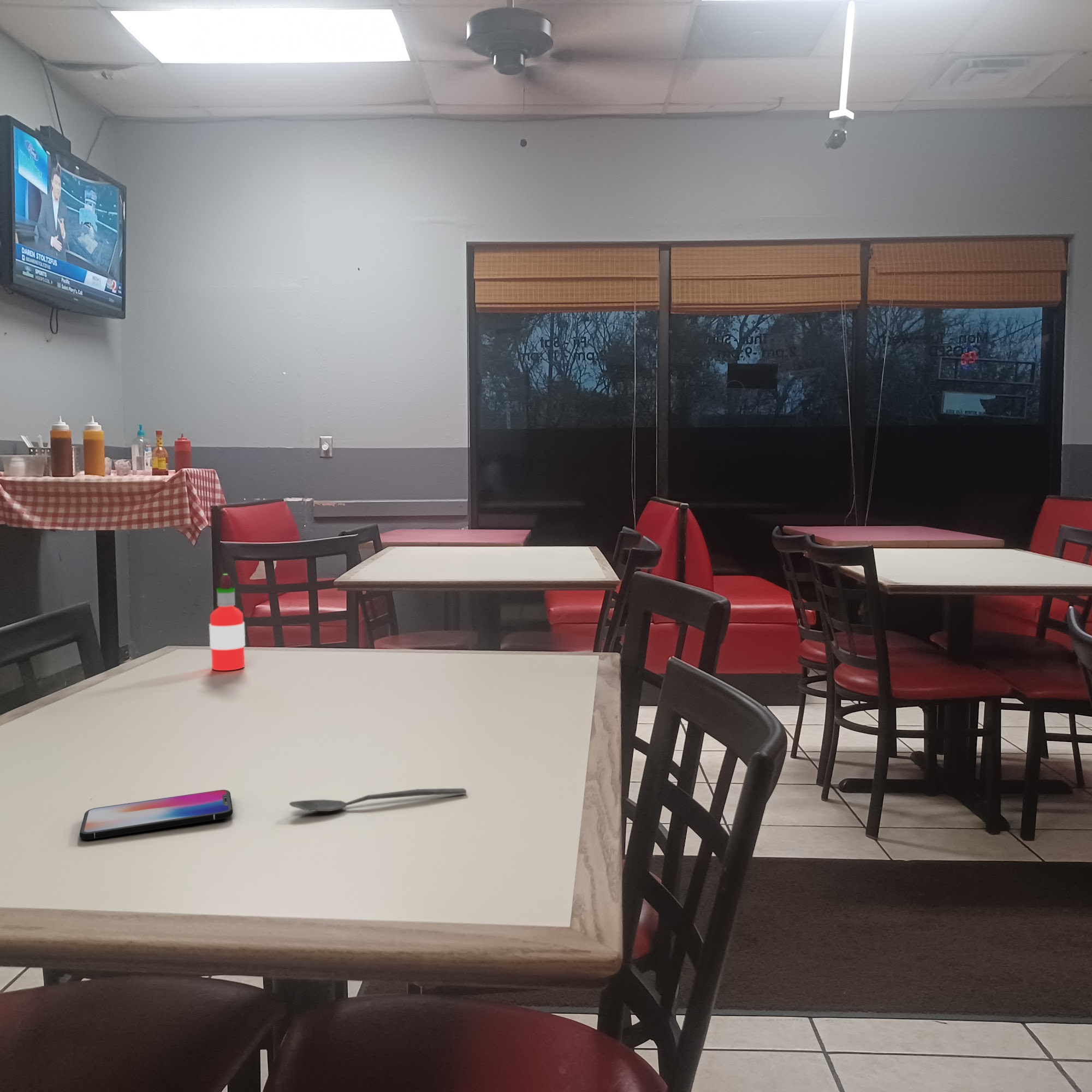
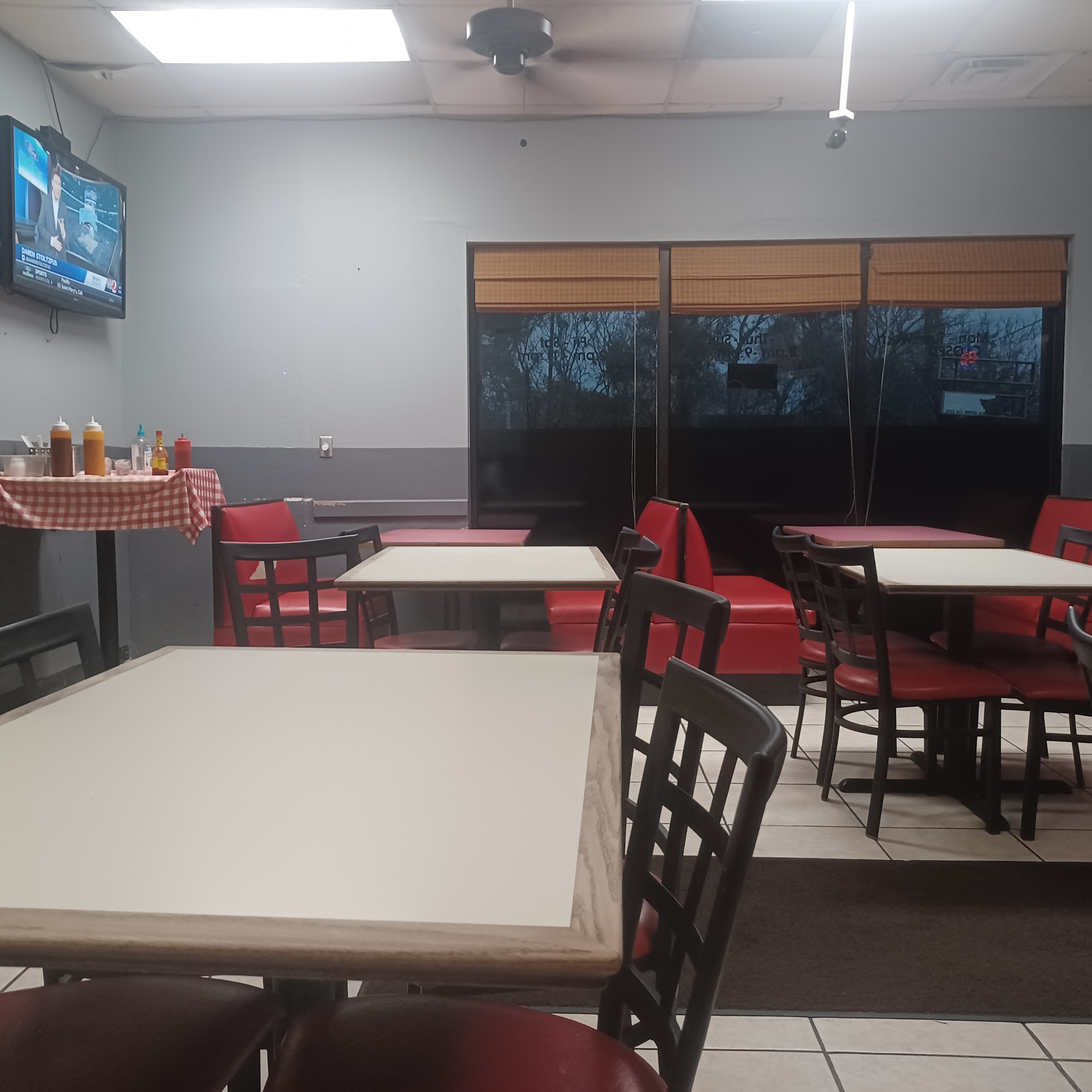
- hot sauce [209,573,246,671]
- smartphone [79,789,233,840]
- spoon [289,788,467,812]
